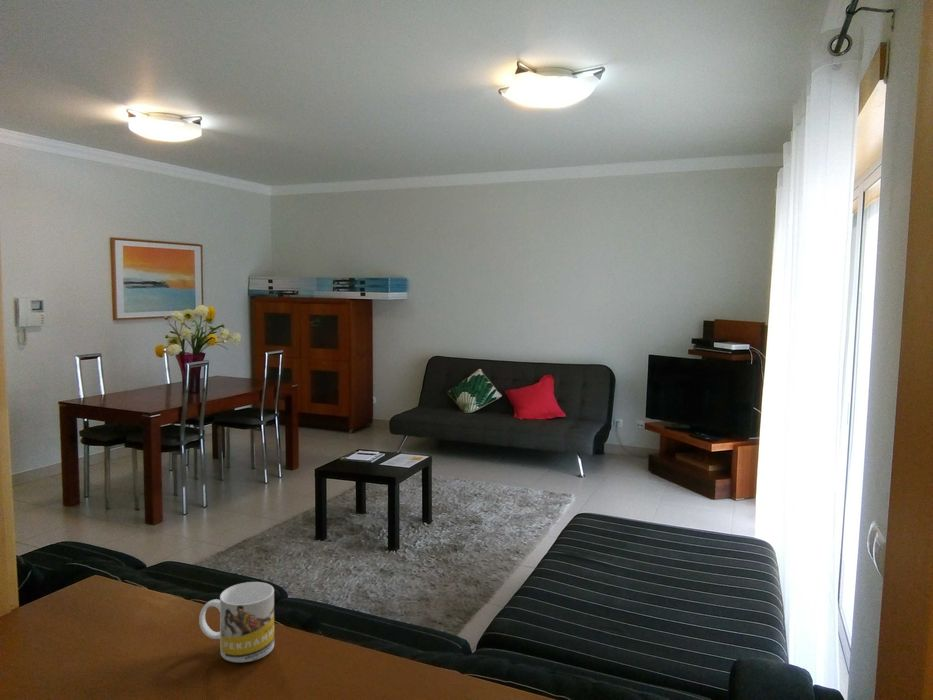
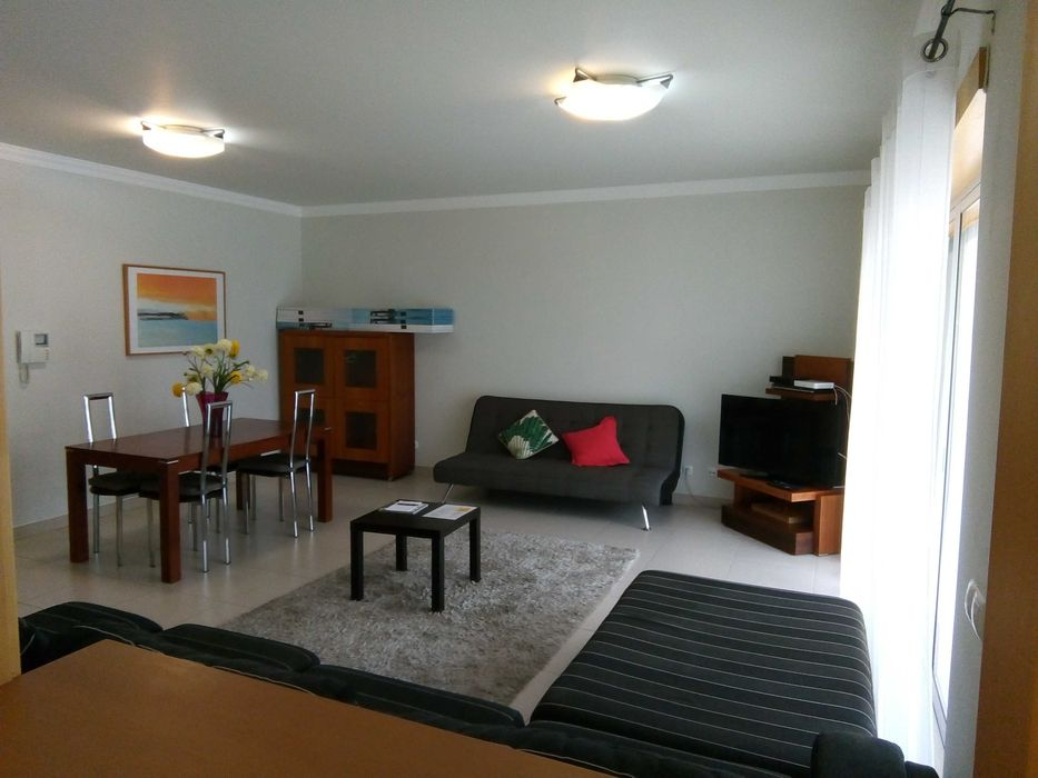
- mug [198,581,275,663]
